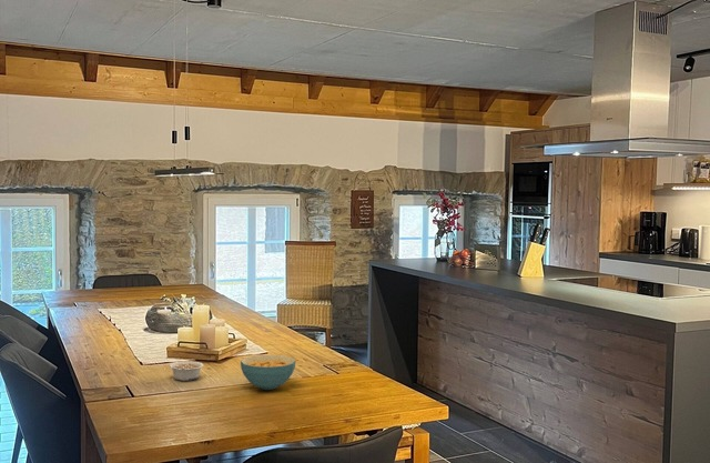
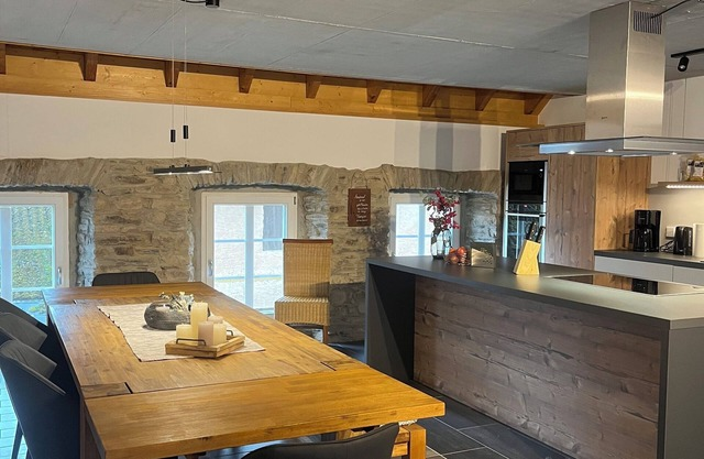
- cereal bowl [240,354,297,391]
- legume [169,360,204,382]
